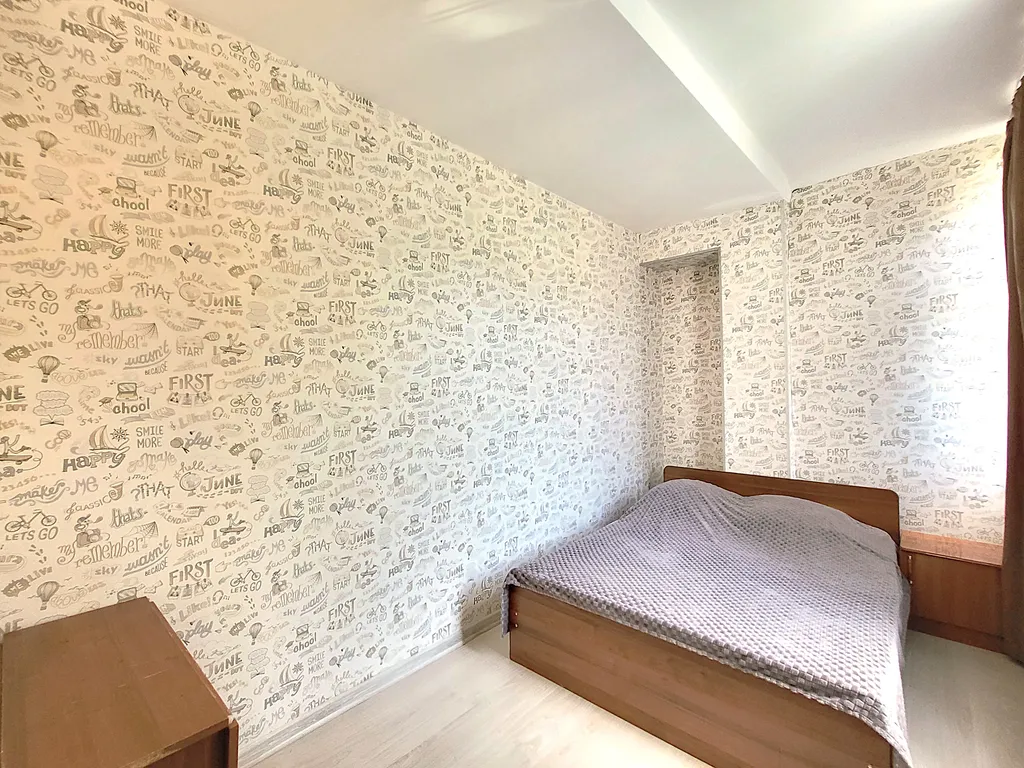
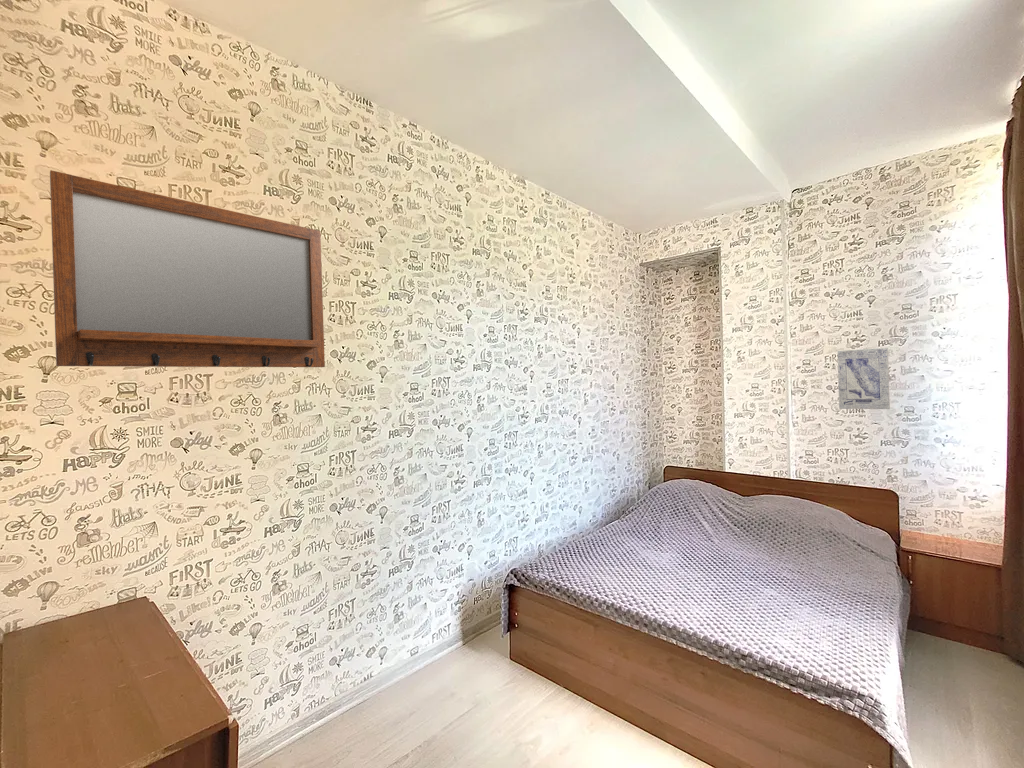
+ home mirror [49,169,326,368]
+ wall art [837,347,891,410]
